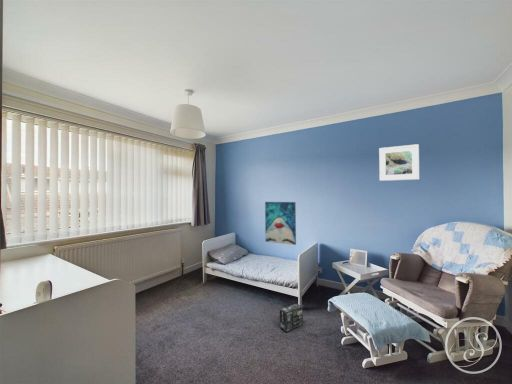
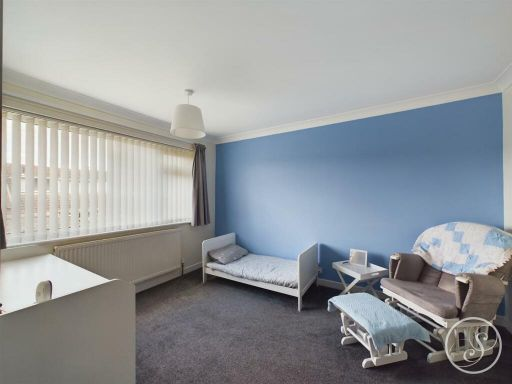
- wall art [264,201,297,246]
- box [279,303,304,333]
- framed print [378,143,420,182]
